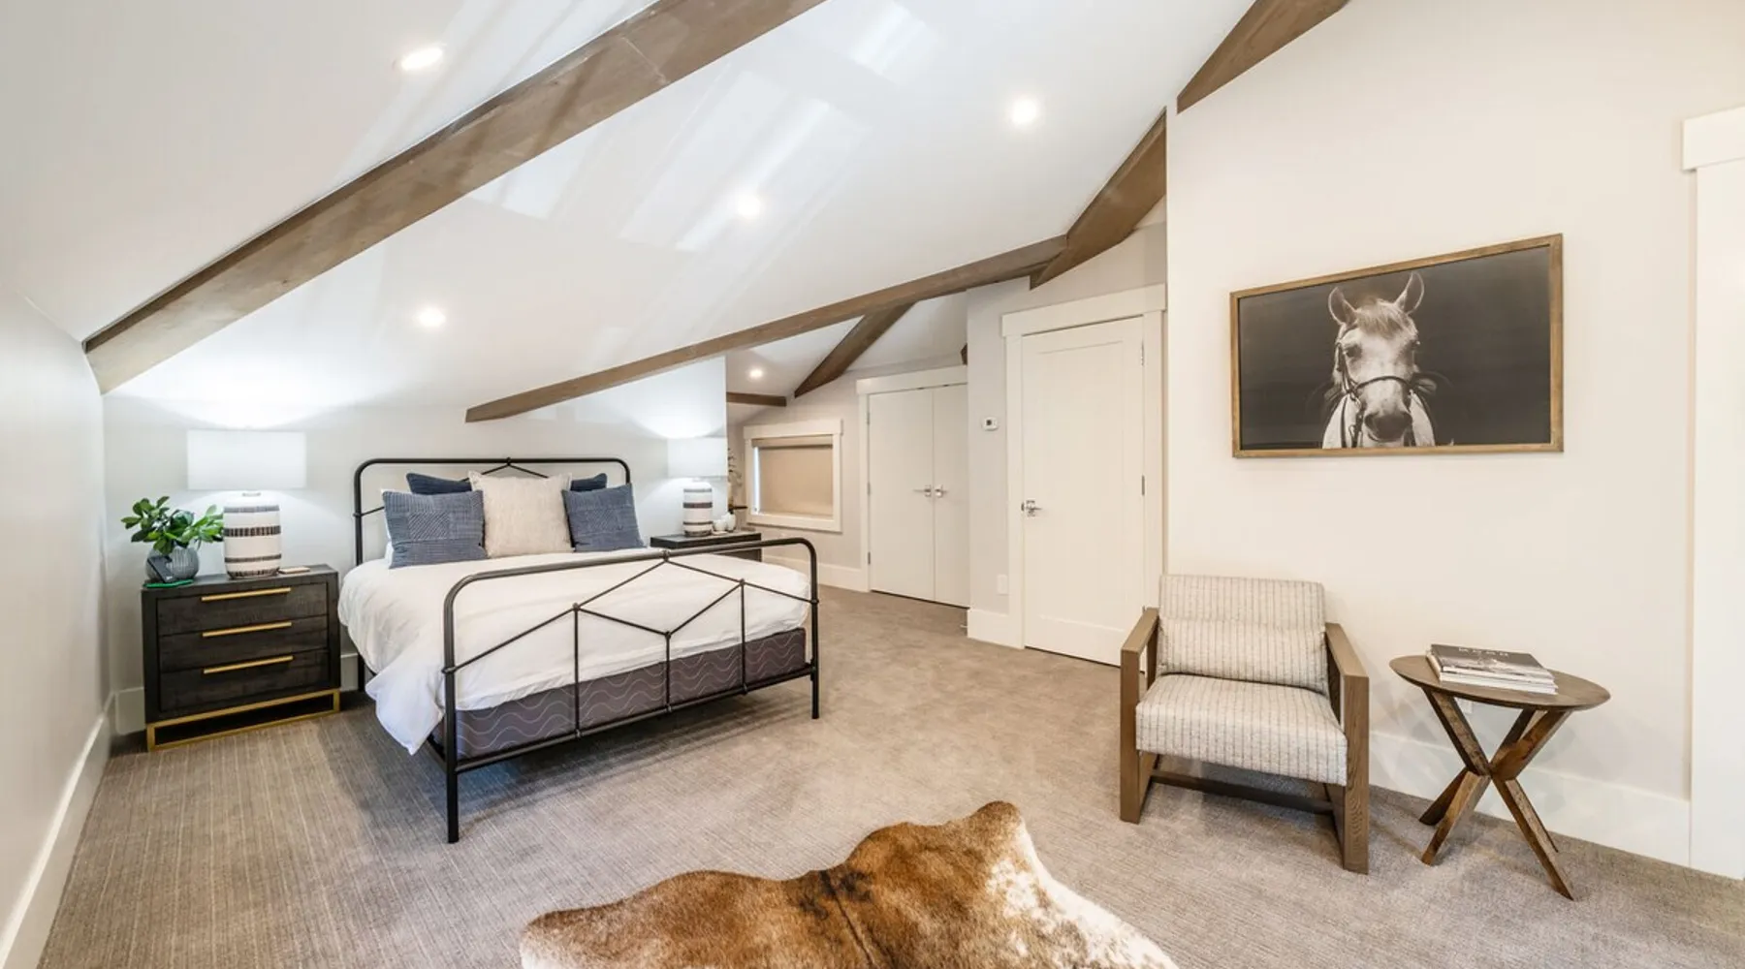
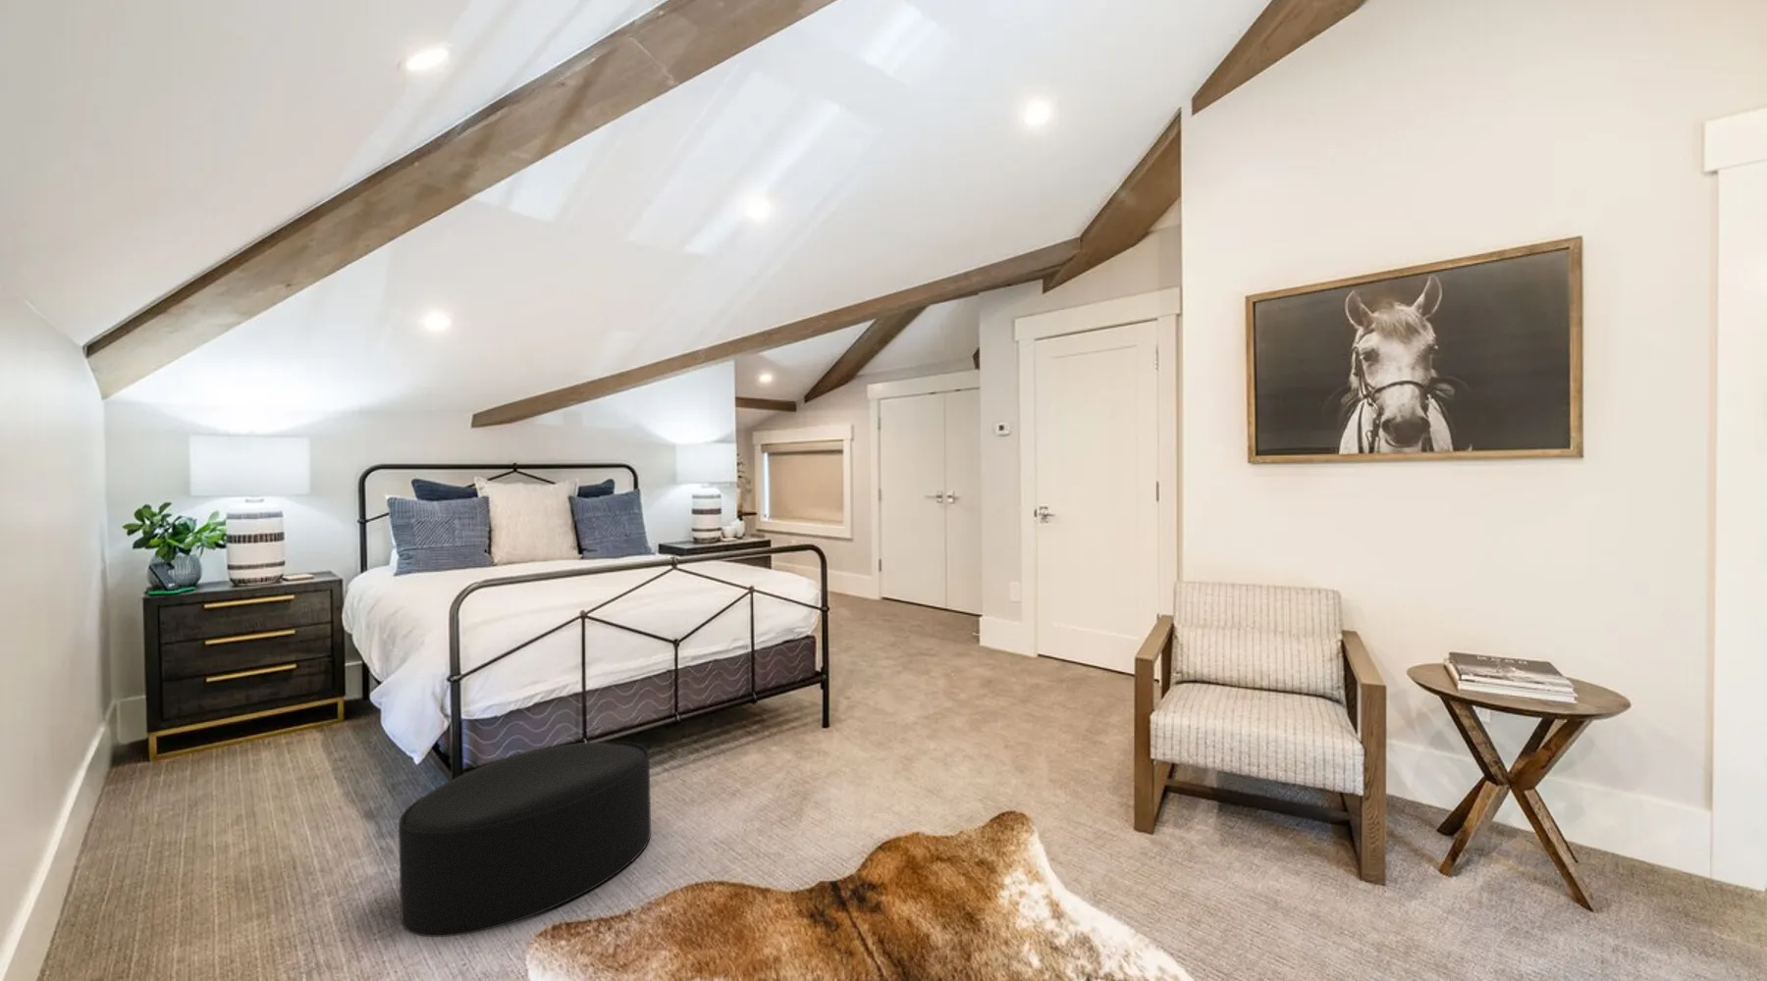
+ ottoman [398,741,651,938]
